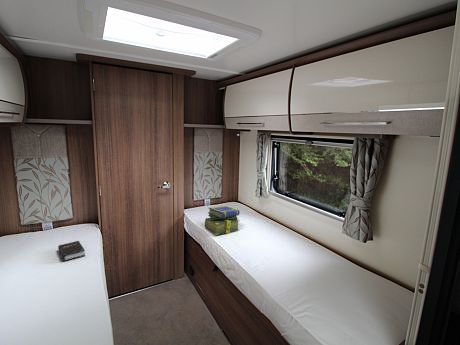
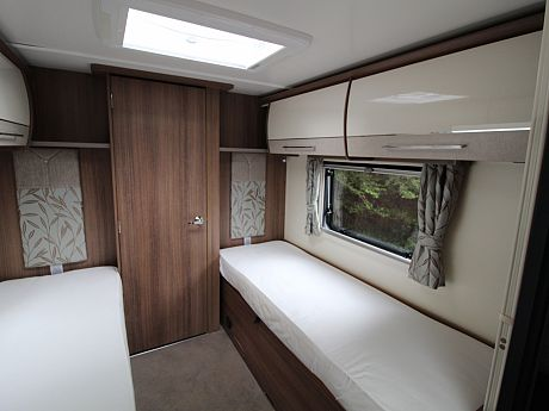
- hardback book [57,240,86,262]
- stack of books [204,205,241,236]
